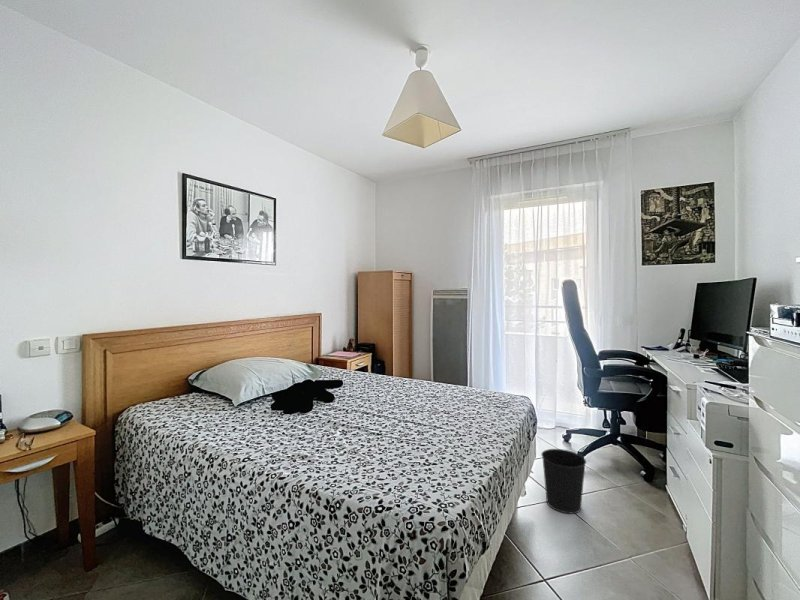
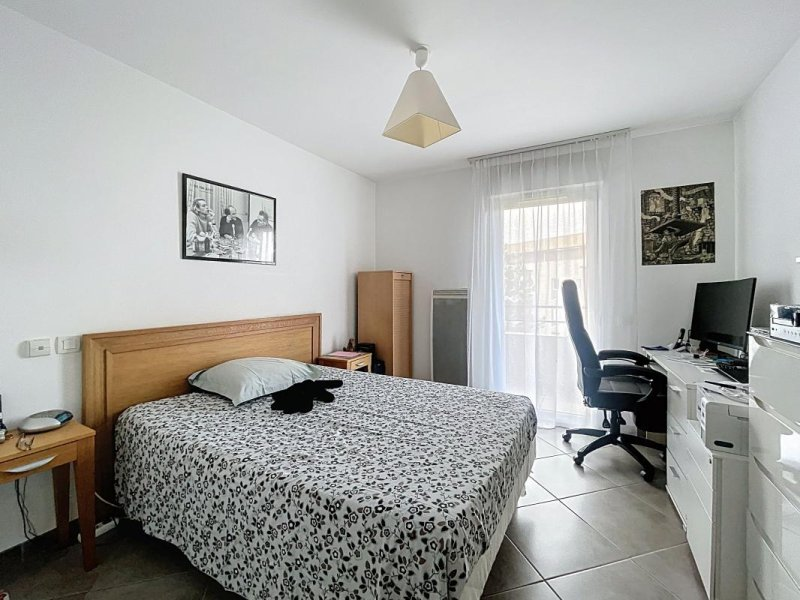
- wastebasket [540,448,587,515]
